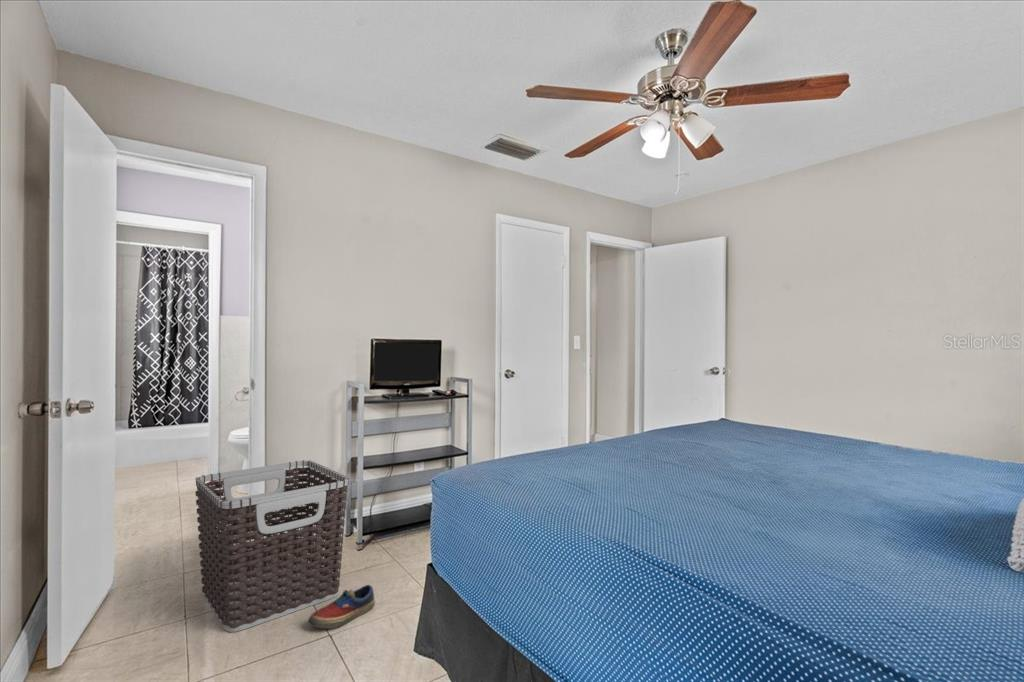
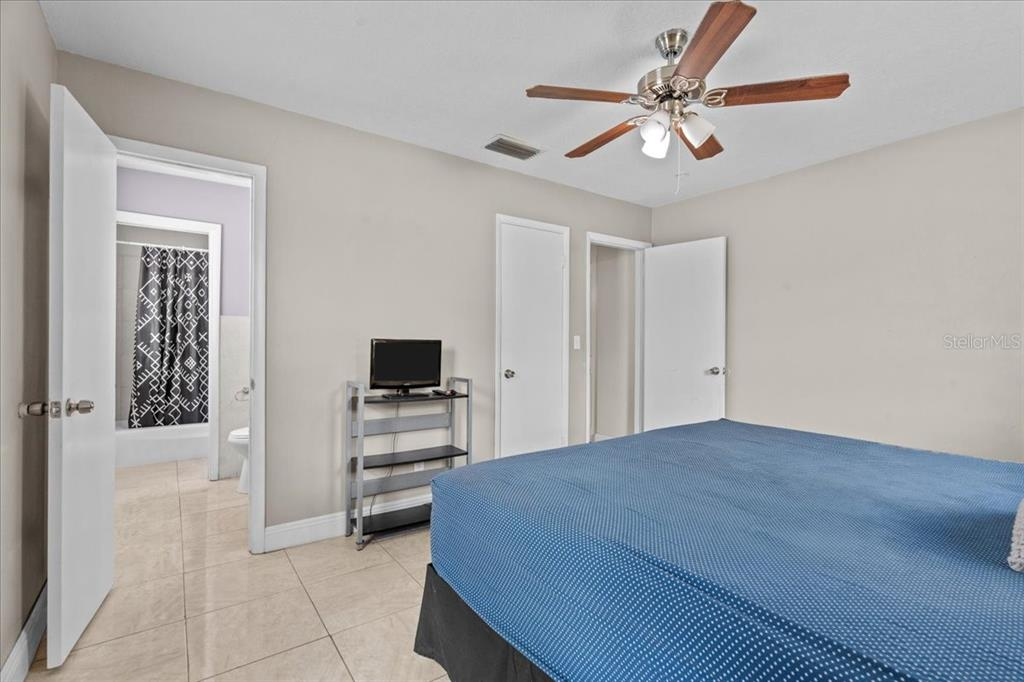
- clothes hamper [194,459,350,633]
- shoe [307,584,376,630]
